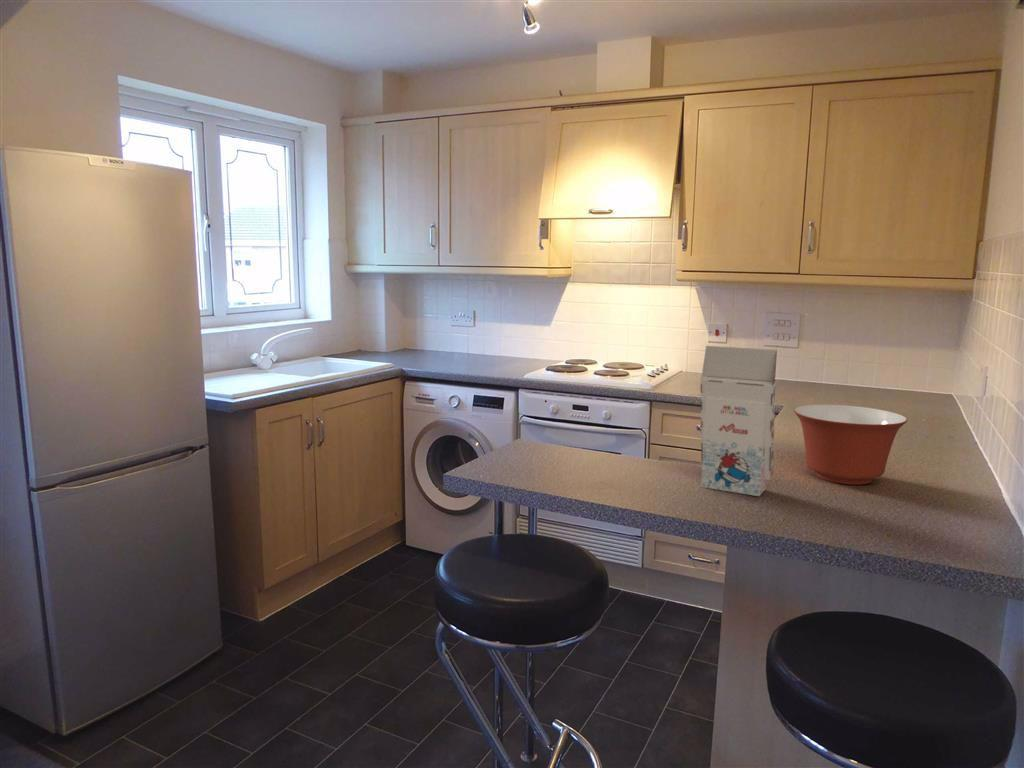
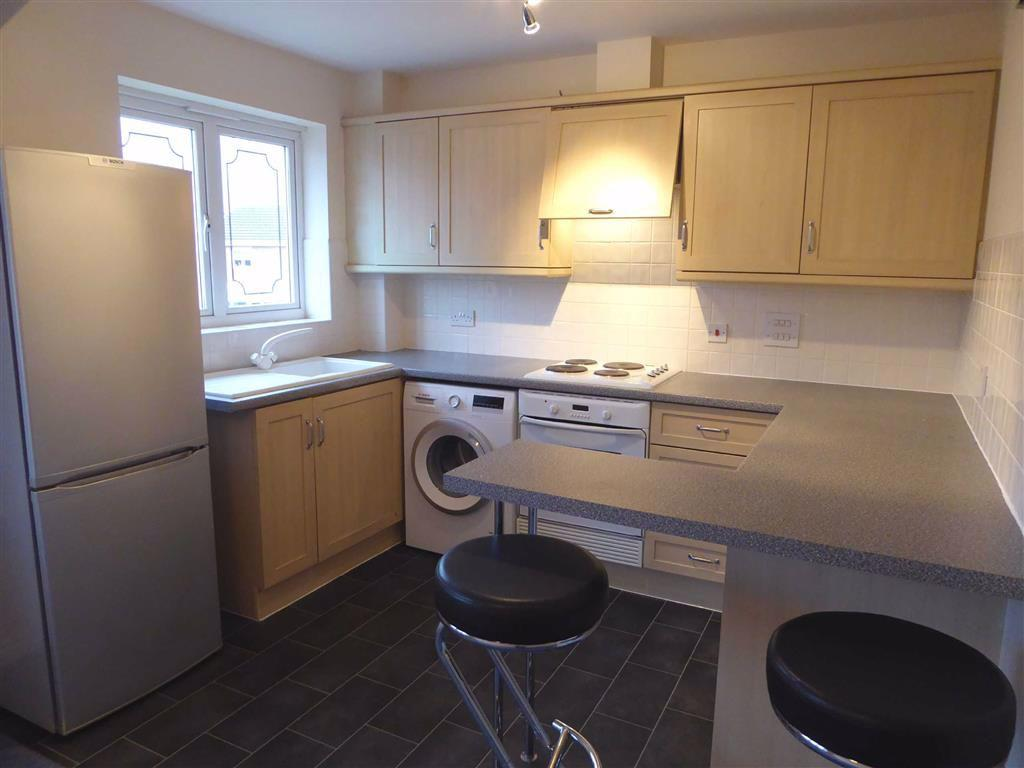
- gift box [700,345,778,497]
- mixing bowl [793,404,908,486]
